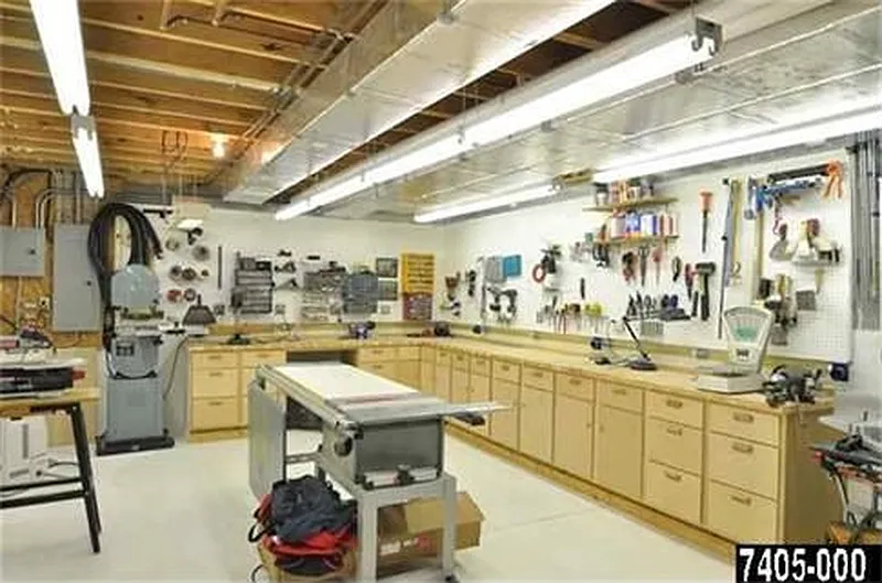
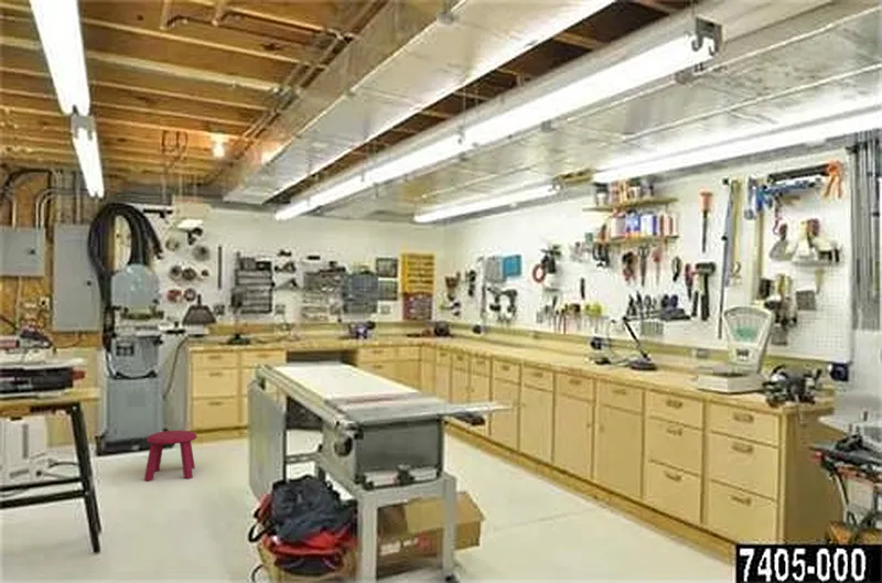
+ stool [143,429,198,483]
